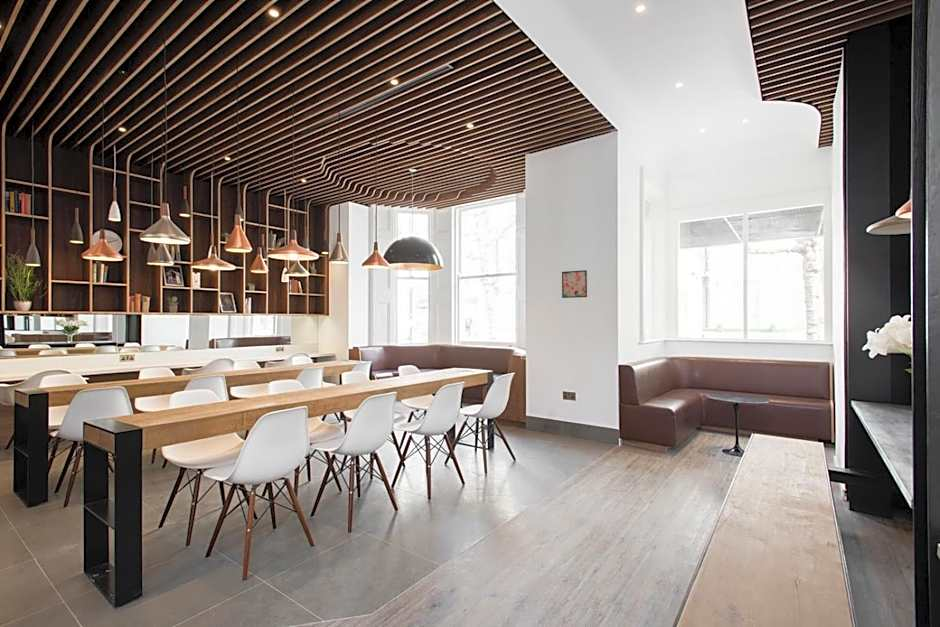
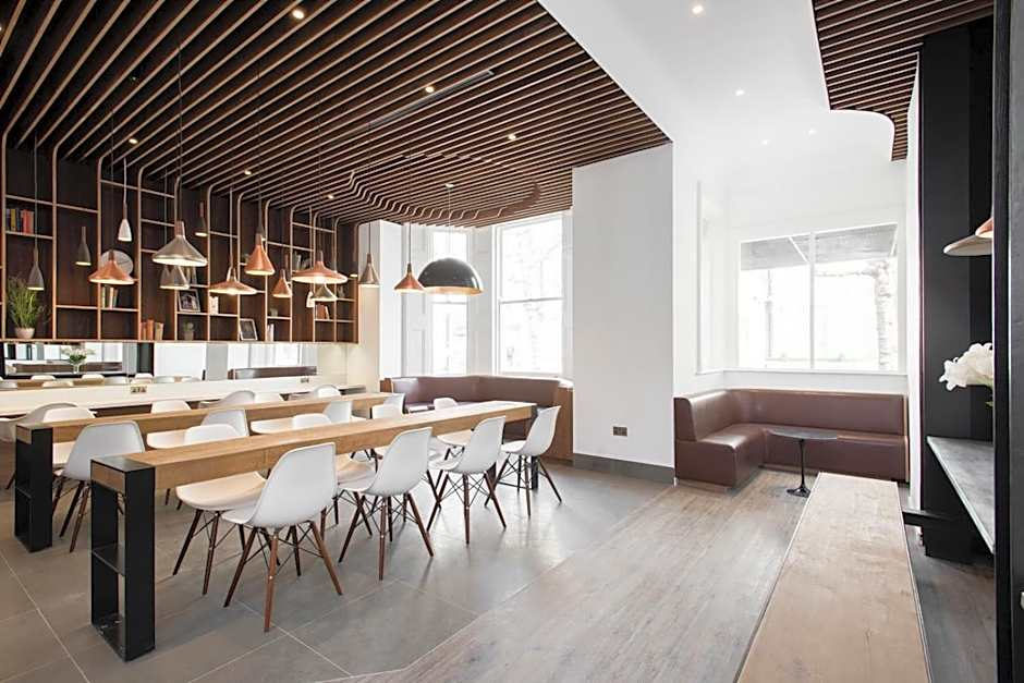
- wall art [561,269,588,299]
